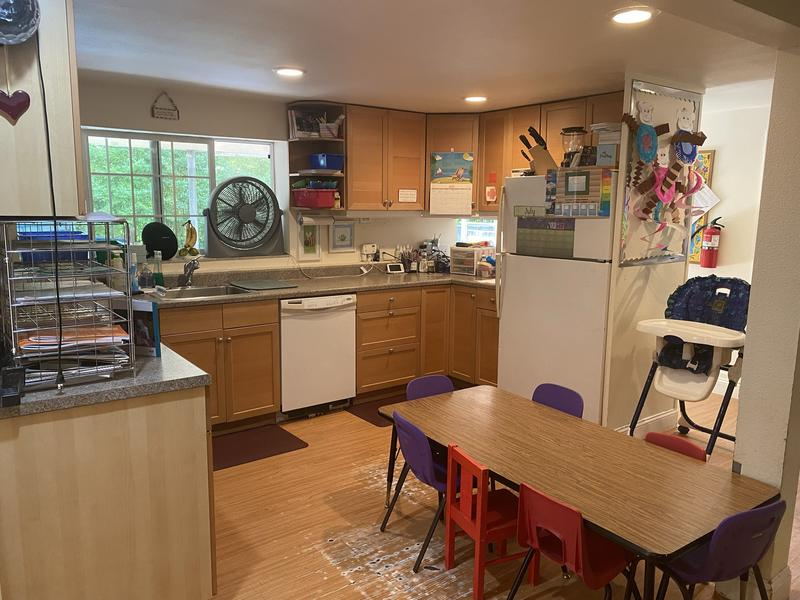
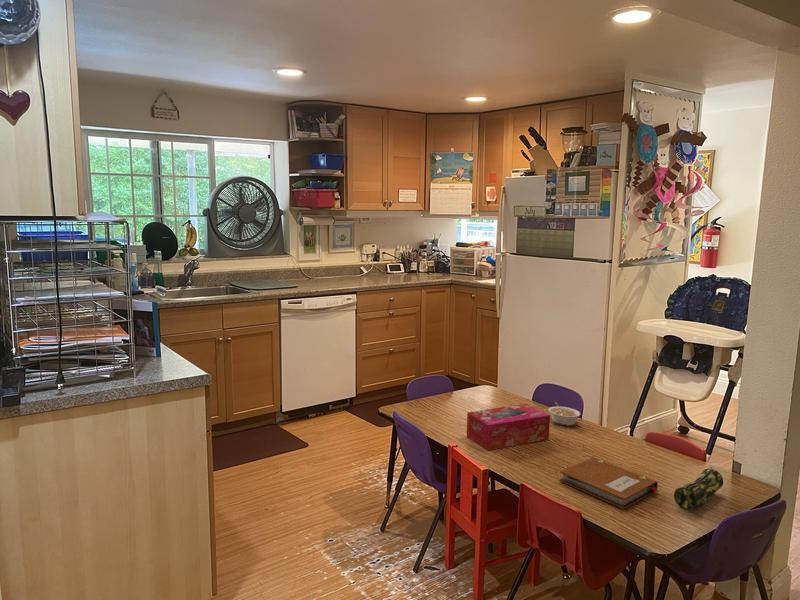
+ pencil case [673,466,724,511]
+ notebook [558,457,659,510]
+ tissue box [466,403,551,451]
+ legume [547,401,581,427]
